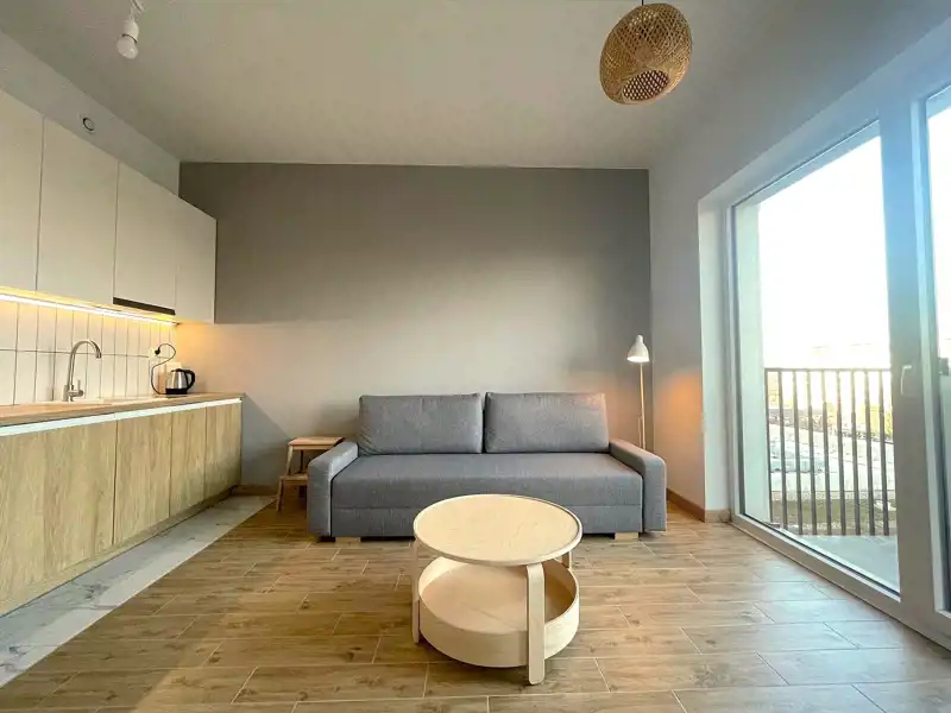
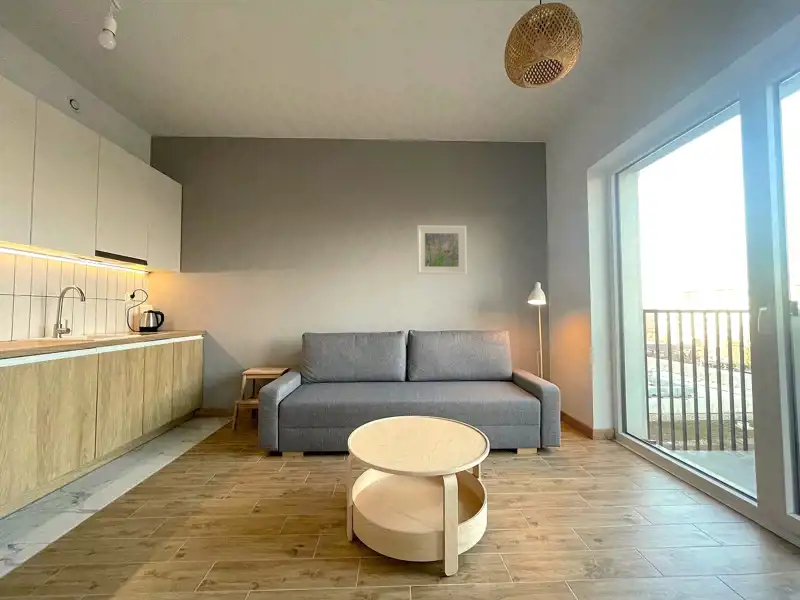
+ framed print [416,224,467,275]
